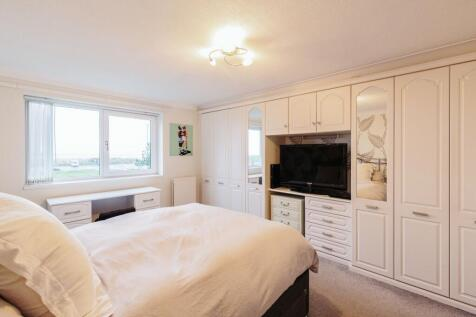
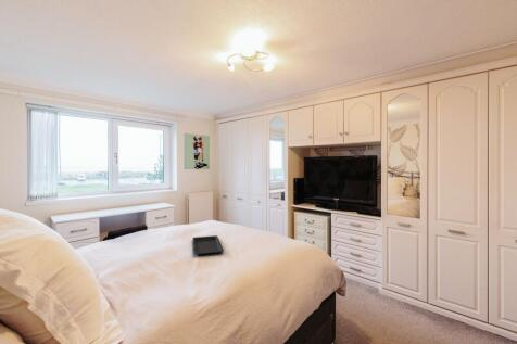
+ serving tray [191,234,225,256]
